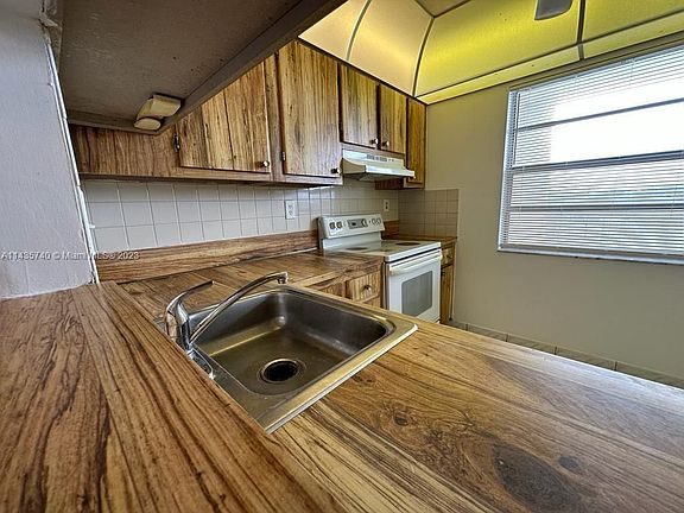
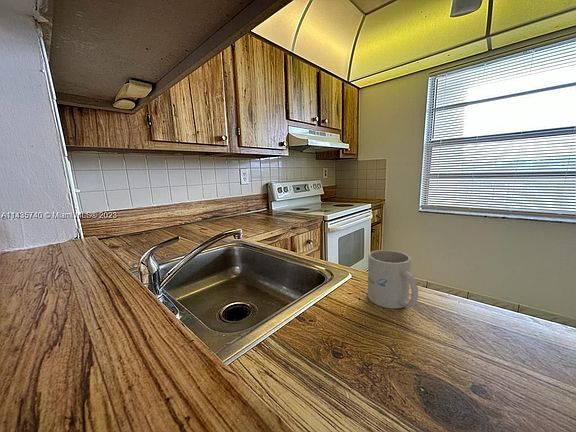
+ mug [367,249,419,309]
